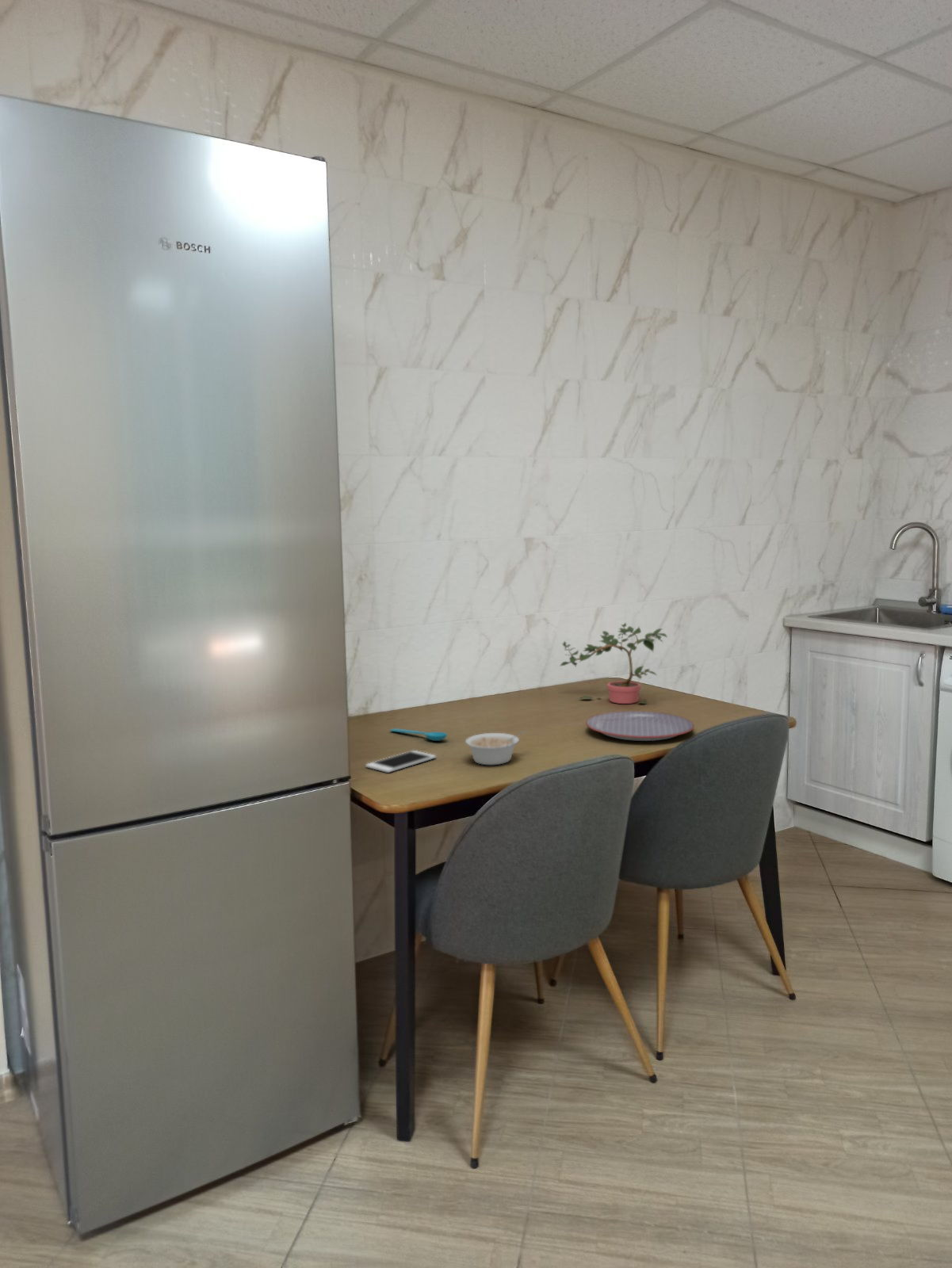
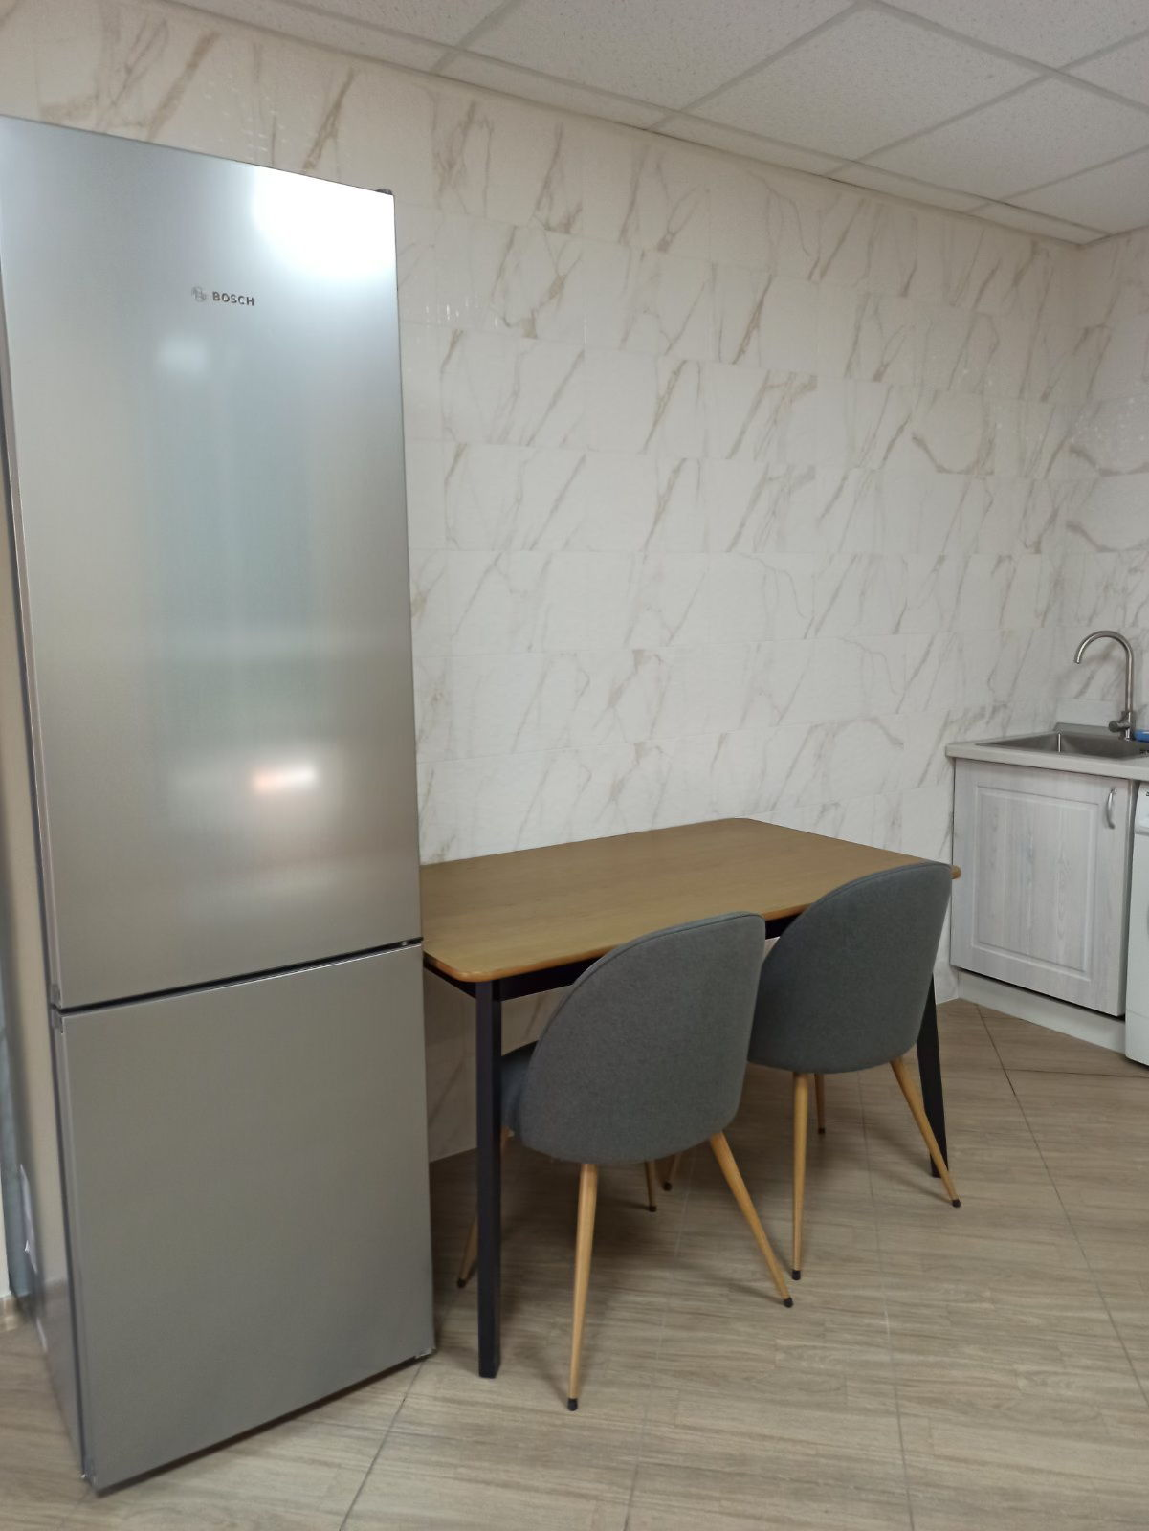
- legume [465,730,528,766]
- potted plant [560,622,668,705]
- cell phone [365,750,437,773]
- plate [585,710,695,742]
- spoon [389,728,448,742]
